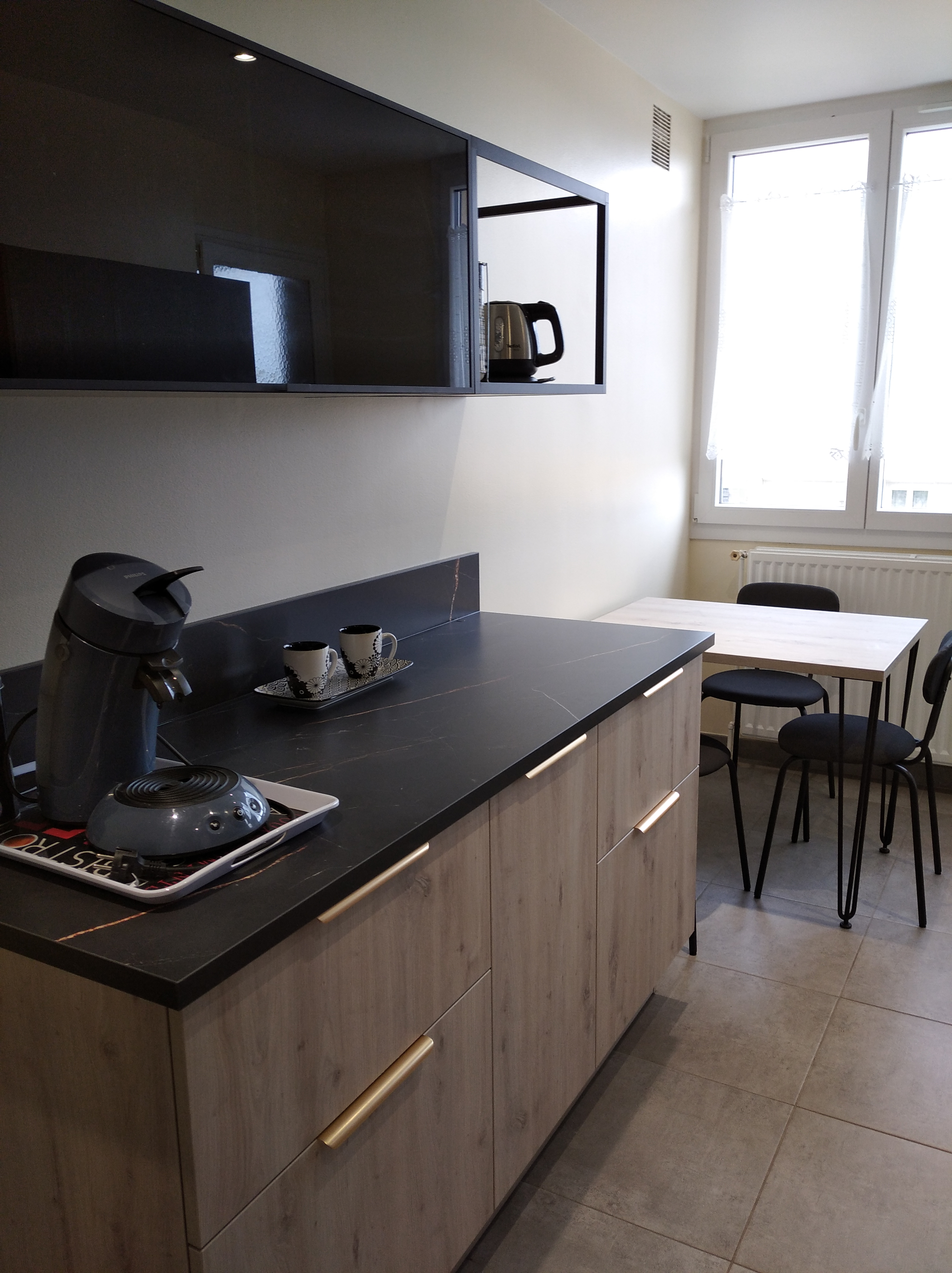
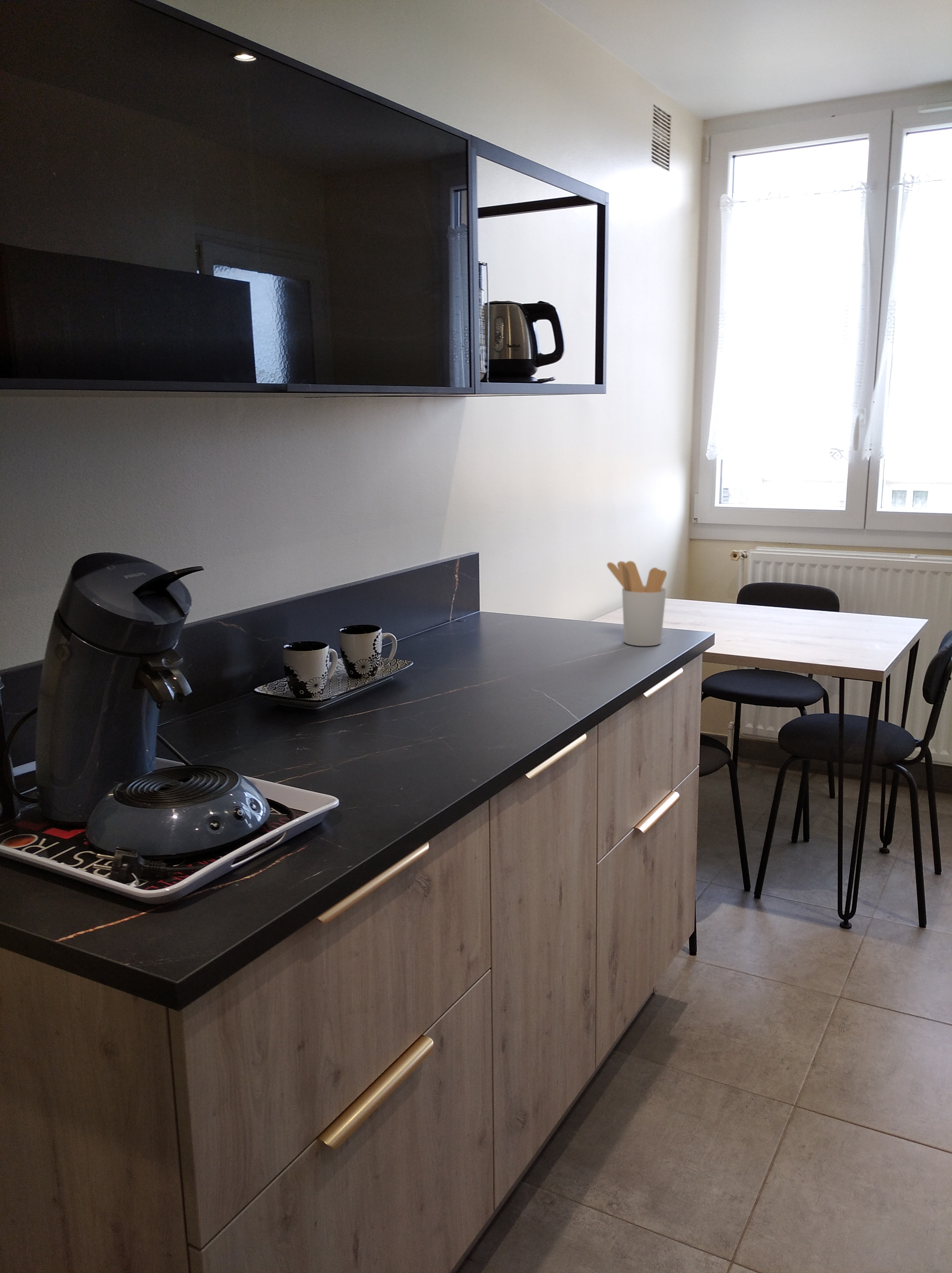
+ utensil holder [607,561,667,646]
